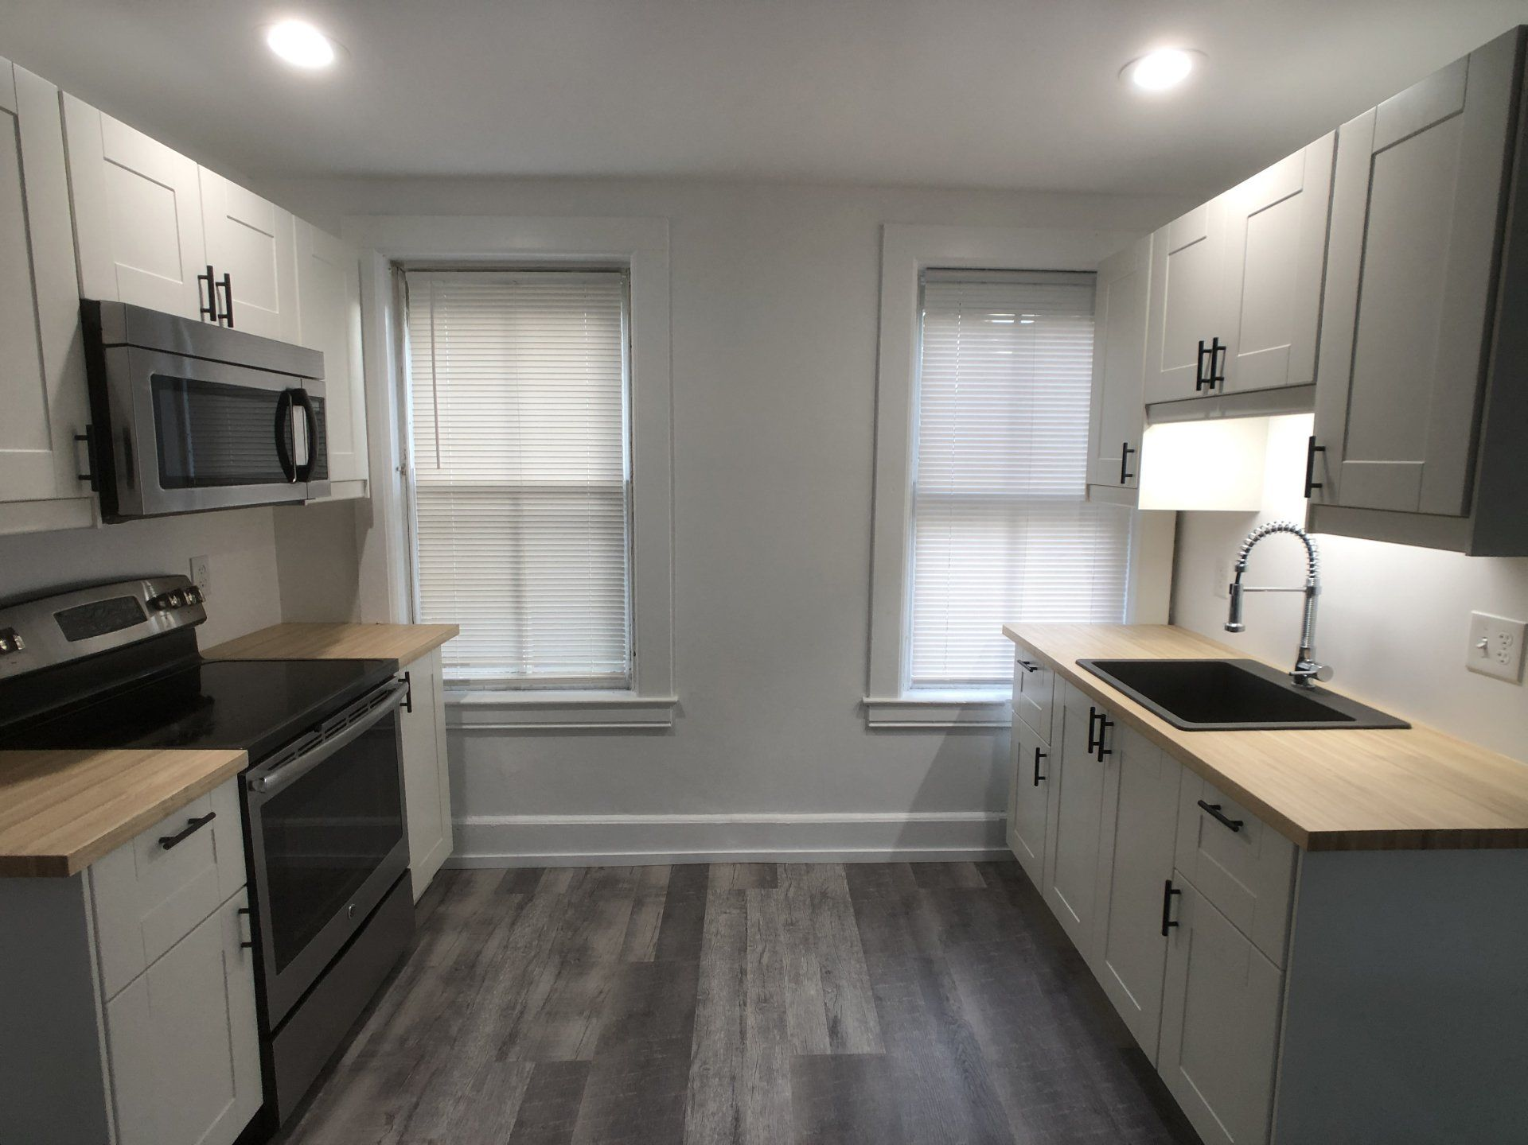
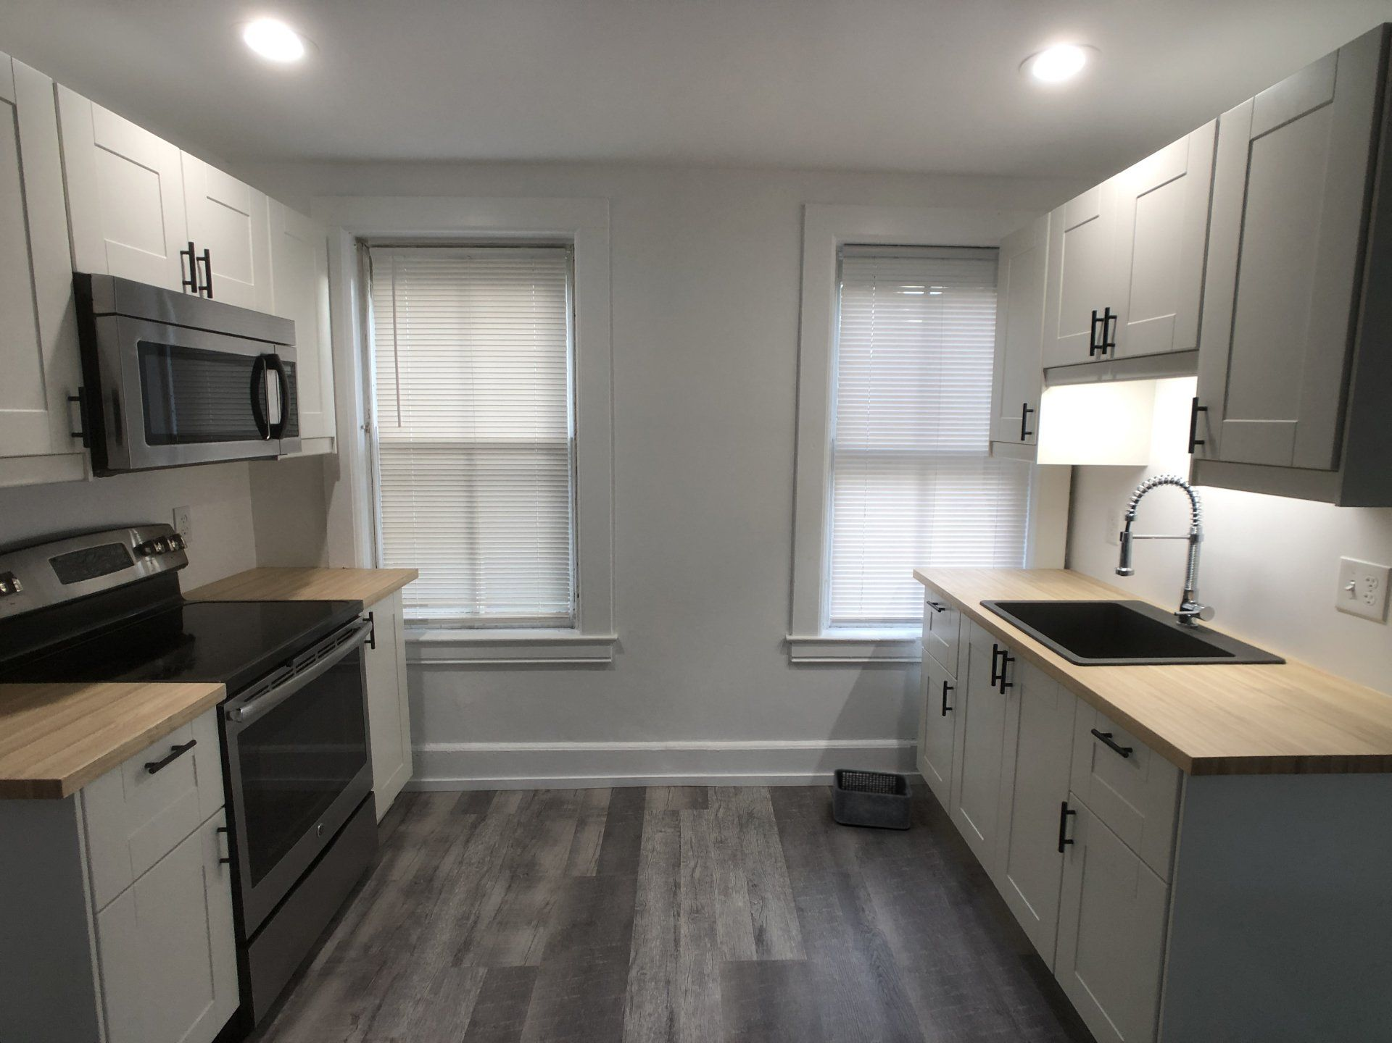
+ storage bin [832,768,913,829]
